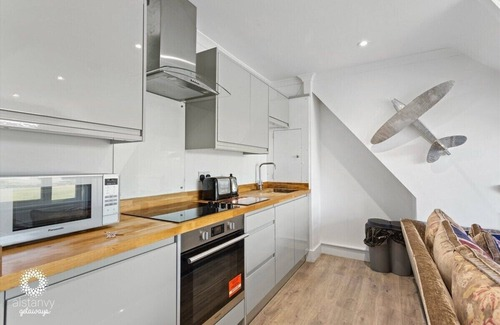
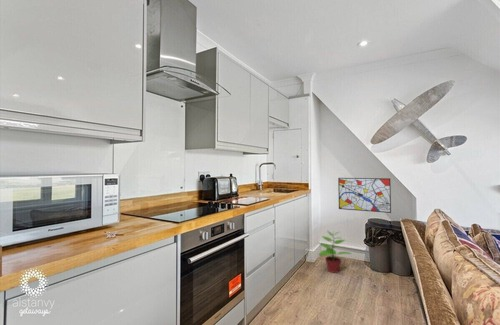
+ potted plant [317,230,353,274]
+ wall art [337,177,392,214]
